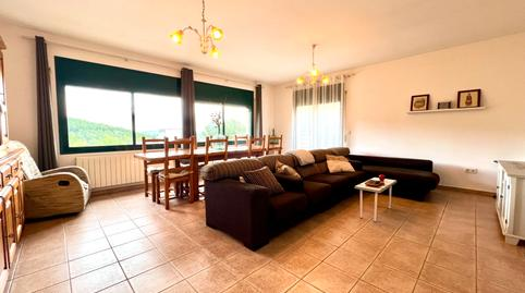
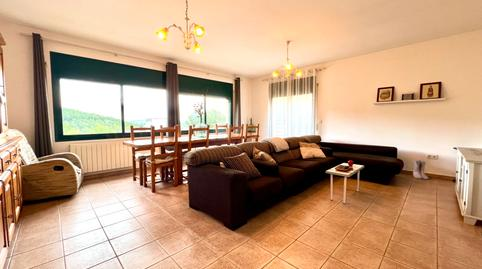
+ boots [412,159,430,180]
